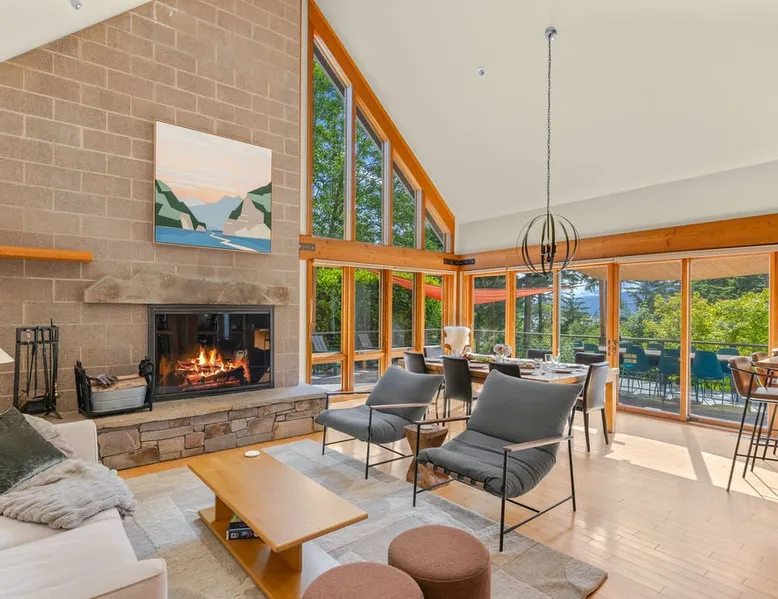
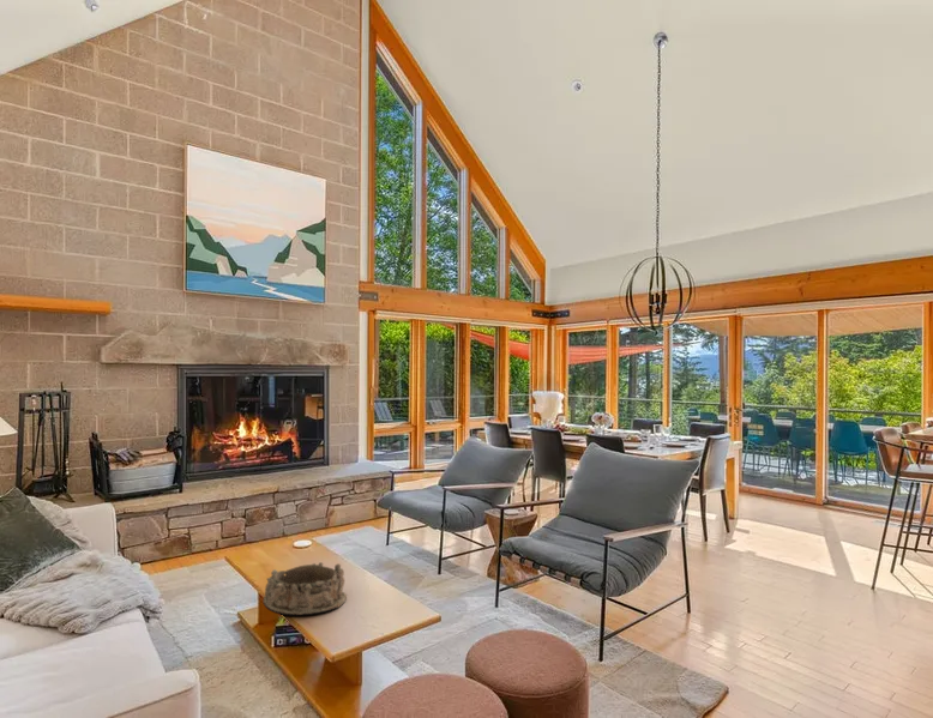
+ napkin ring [261,561,348,617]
